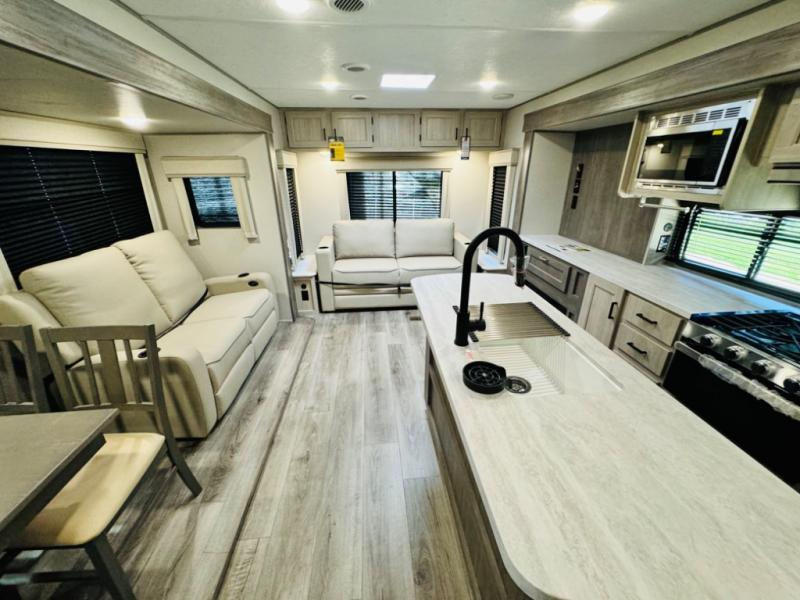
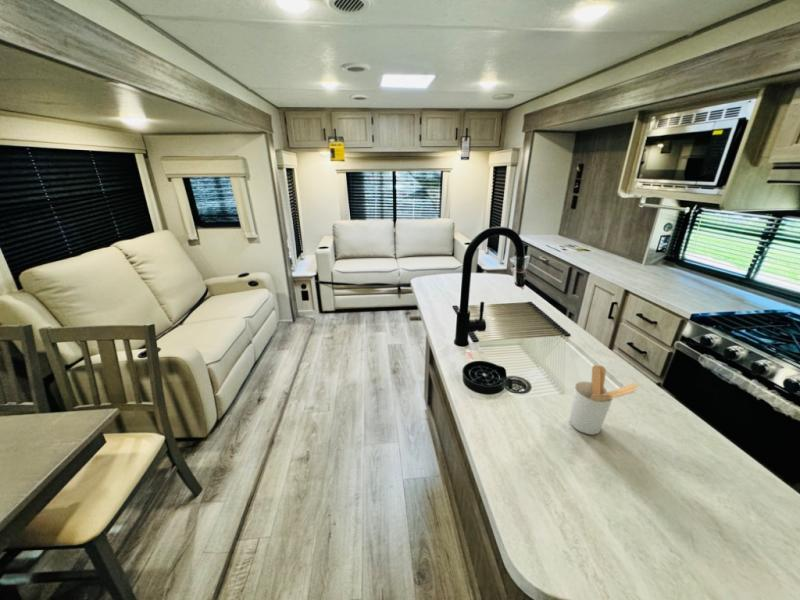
+ utensil holder [569,364,640,435]
